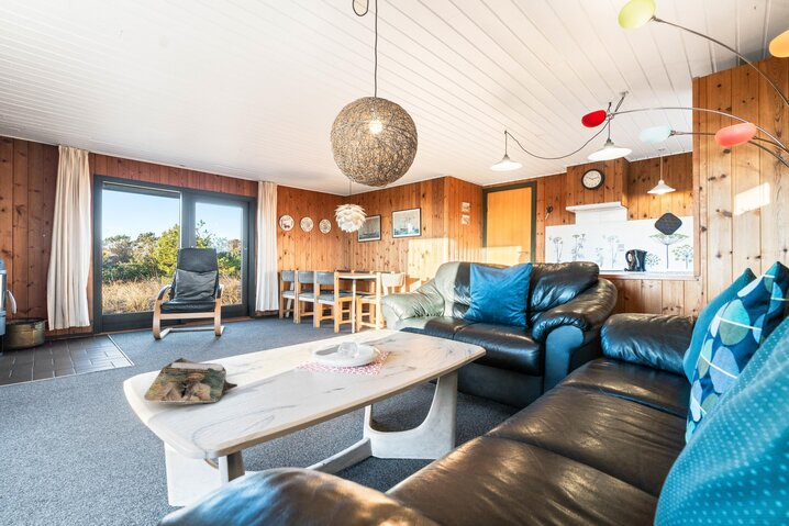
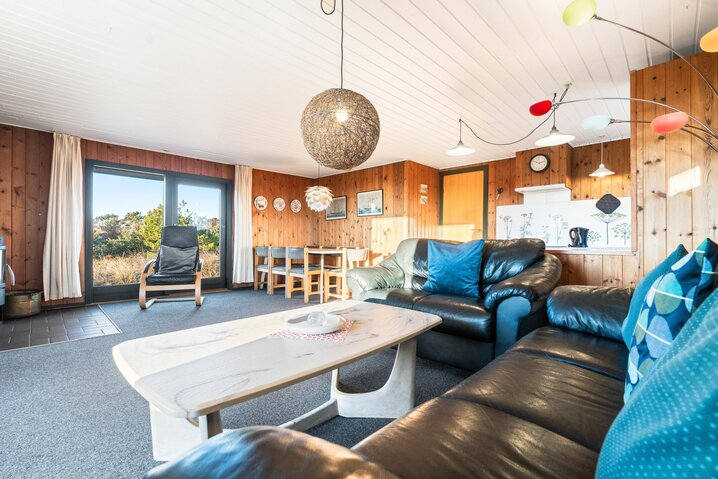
- magazine [143,357,238,405]
